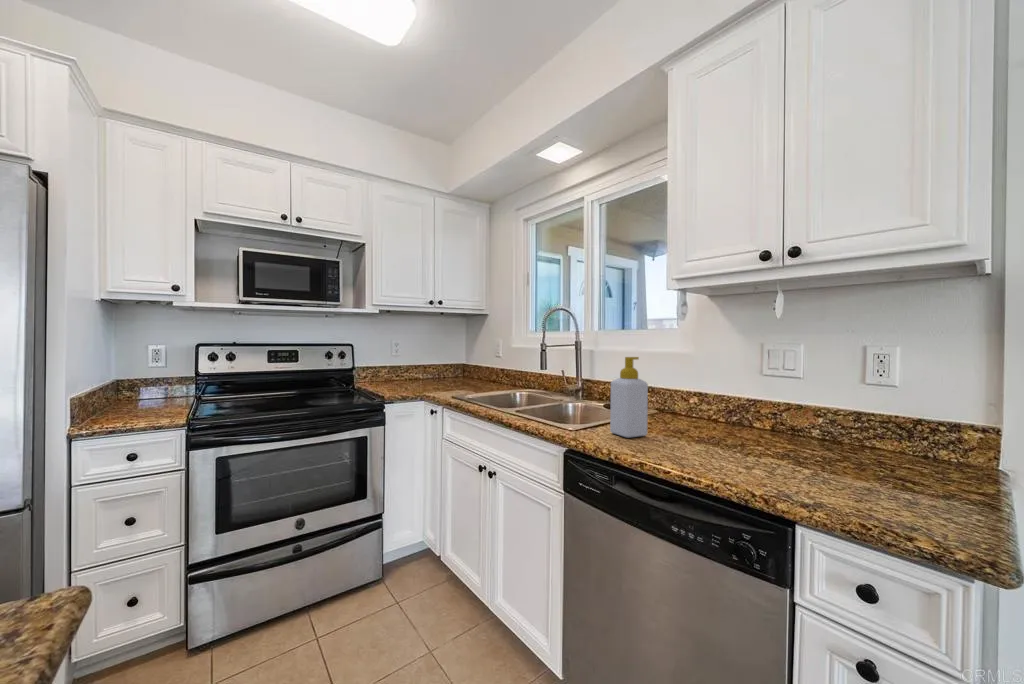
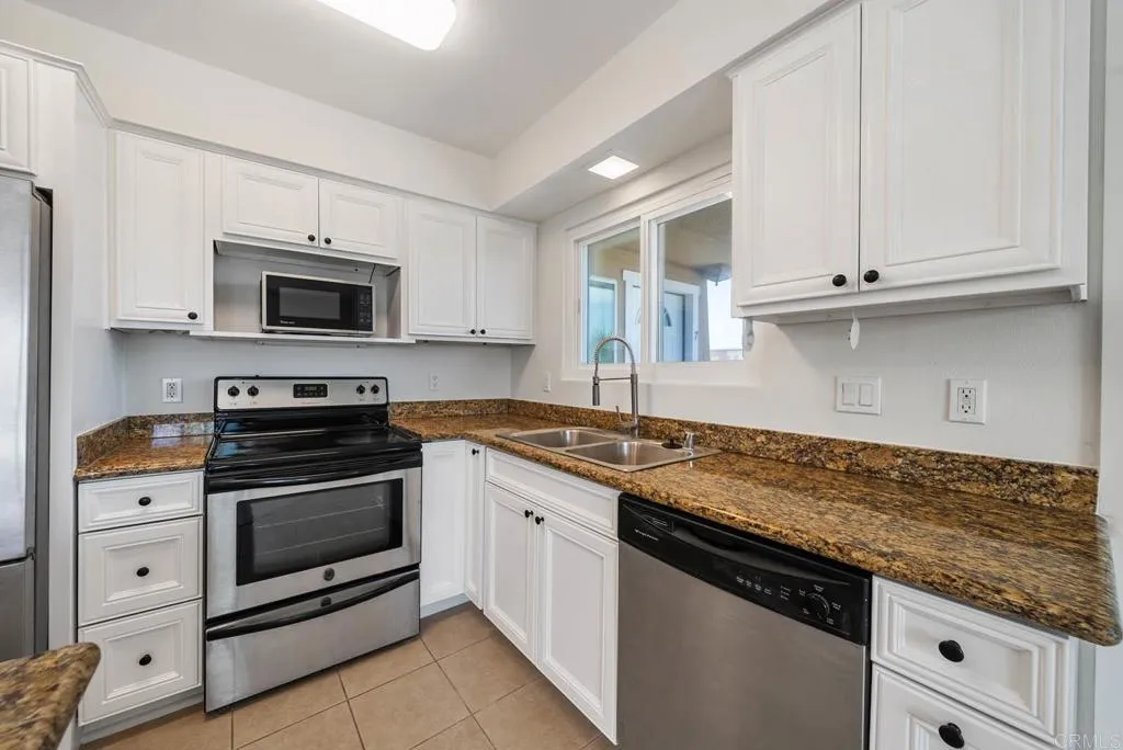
- soap bottle [609,356,649,439]
